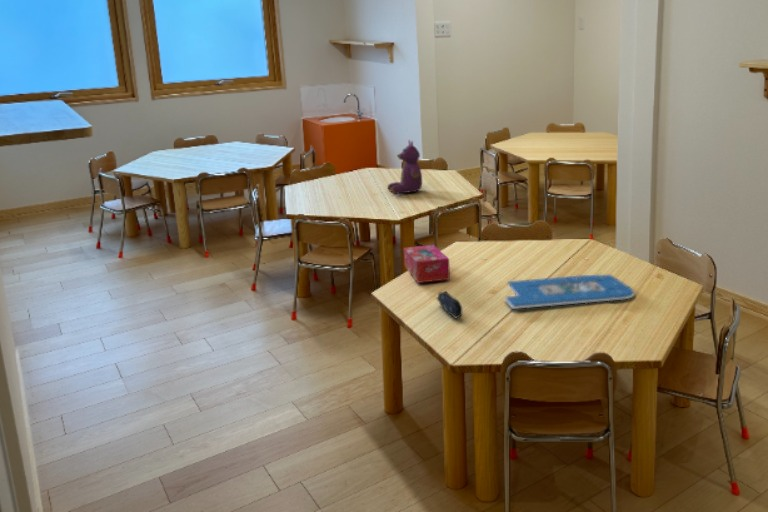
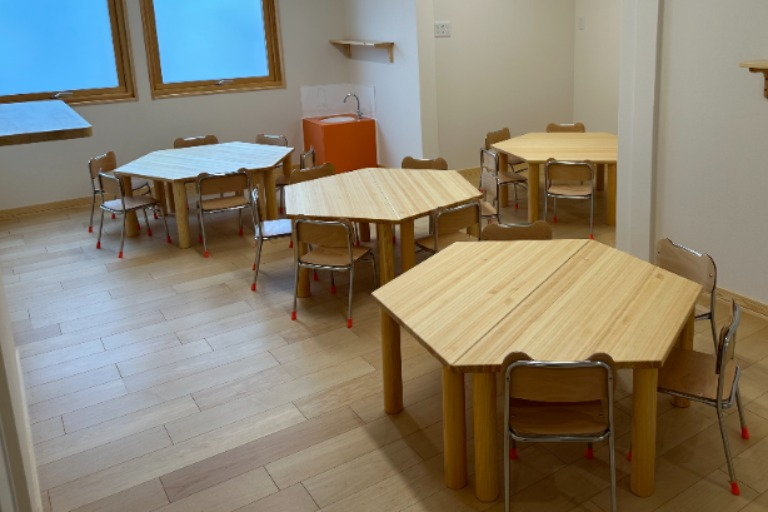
- board game [504,273,636,310]
- teddy bear [386,139,423,195]
- tissue box [403,244,451,284]
- pencil case [436,290,463,319]
